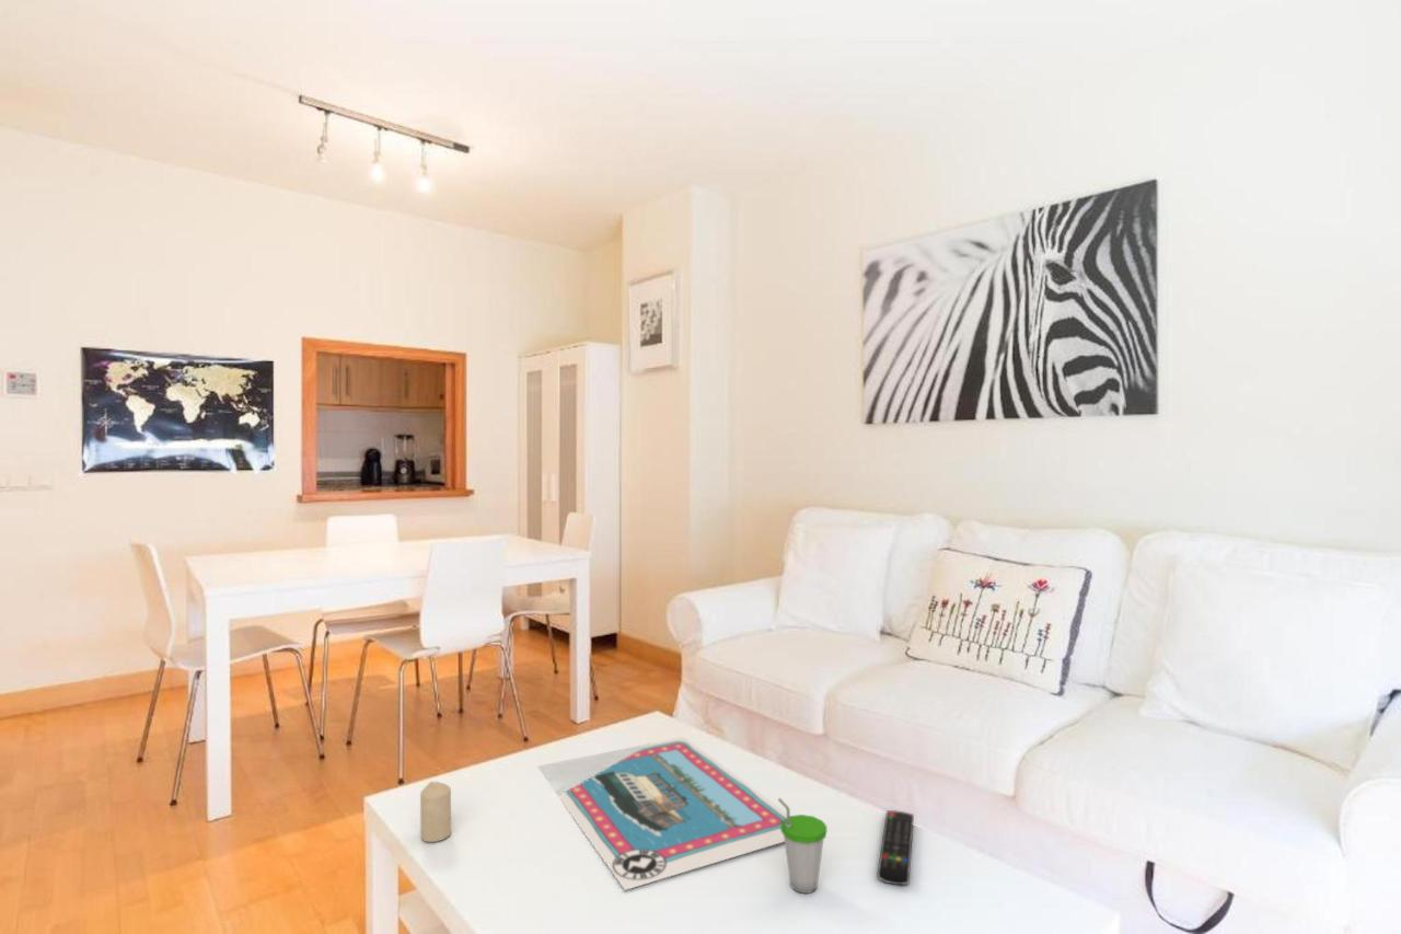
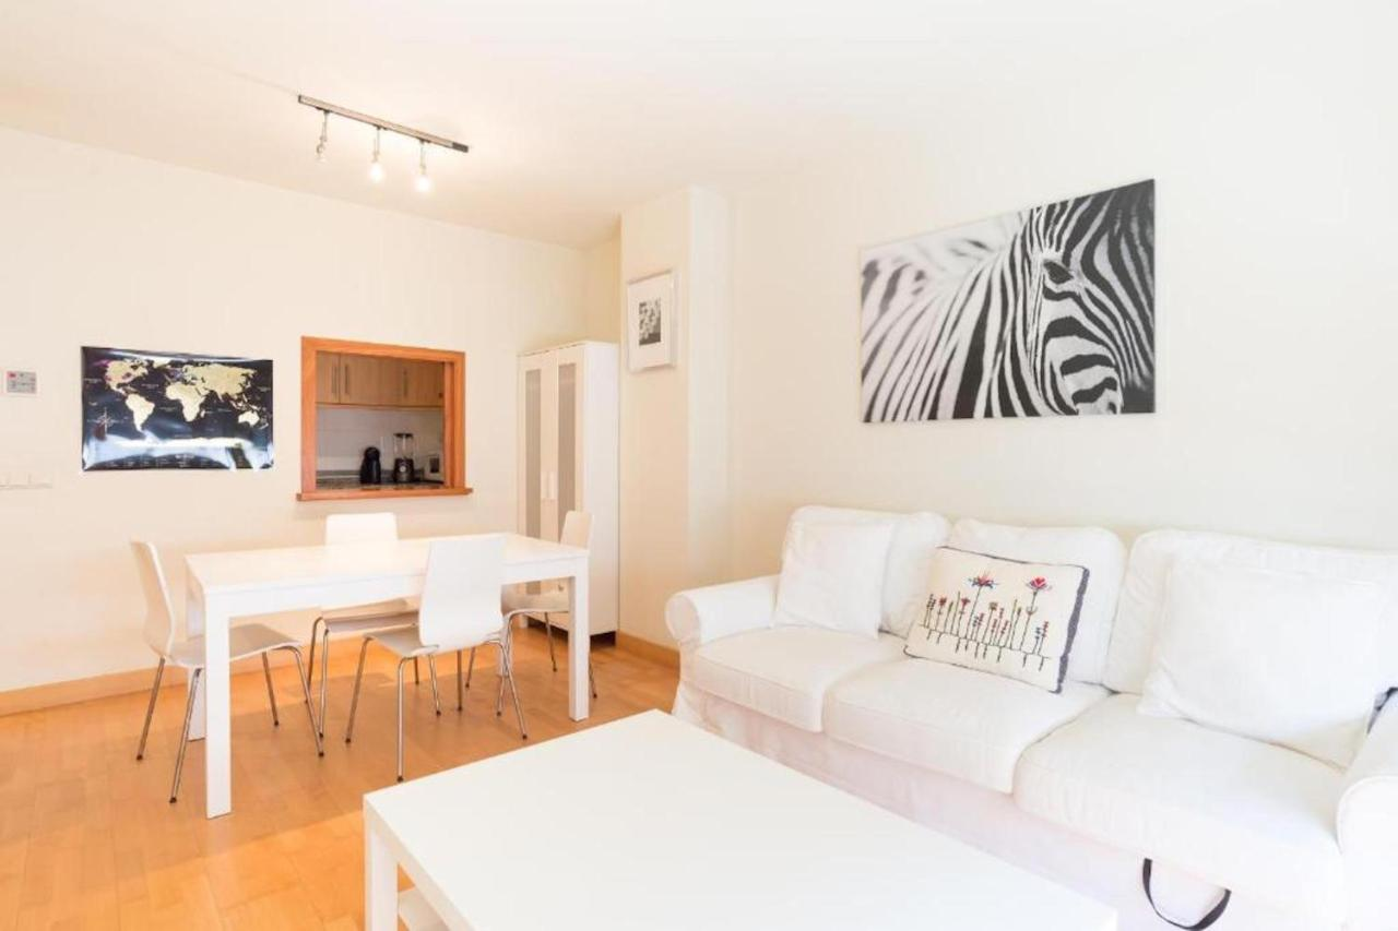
- cup [777,797,827,895]
- candle [419,781,452,843]
- remote control [877,809,915,886]
- postcard [557,736,787,891]
